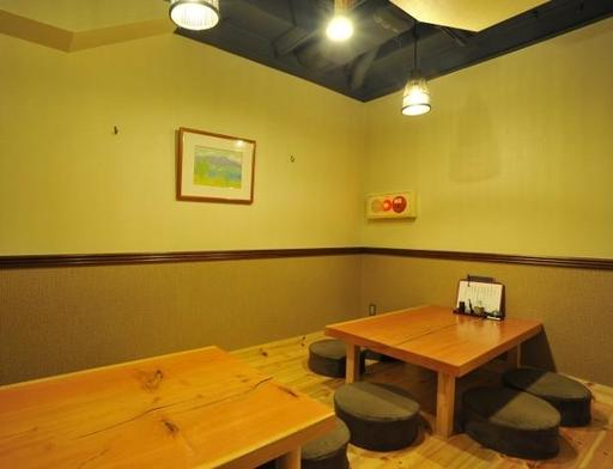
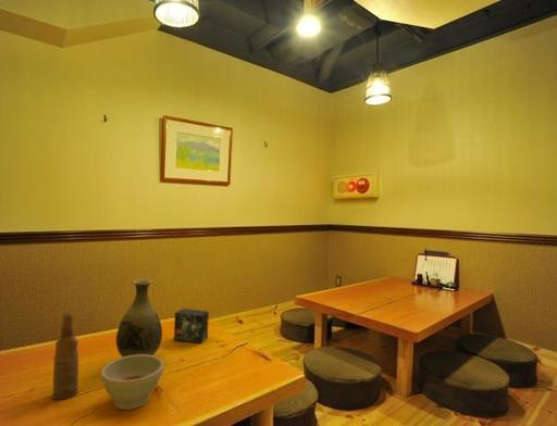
+ small box [173,308,210,344]
+ bottle [51,311,79,401]
+ bowl [100,354,164,411]
+ vase [115,278,163,358]
